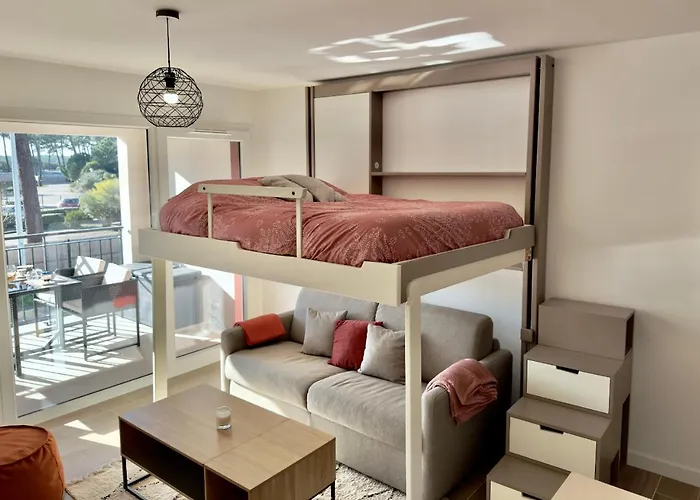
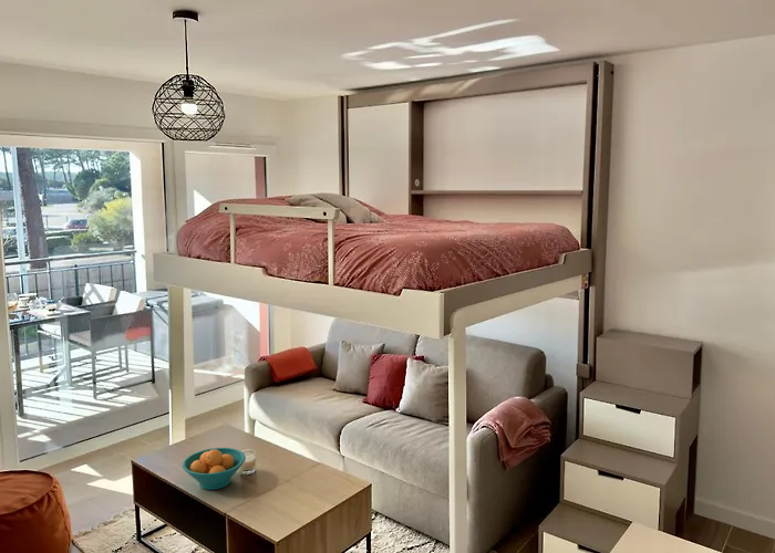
+ fruit bowl [180,447,247,491]
